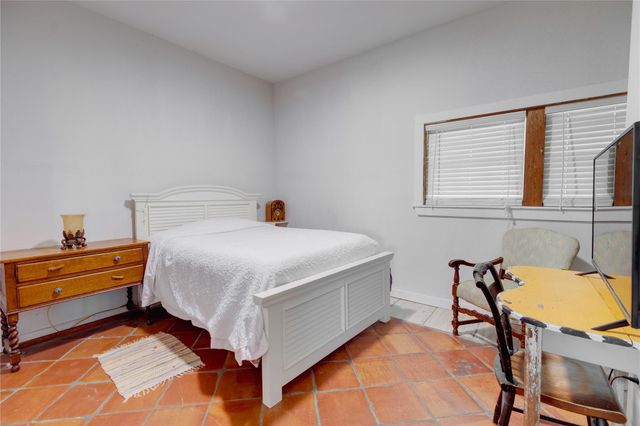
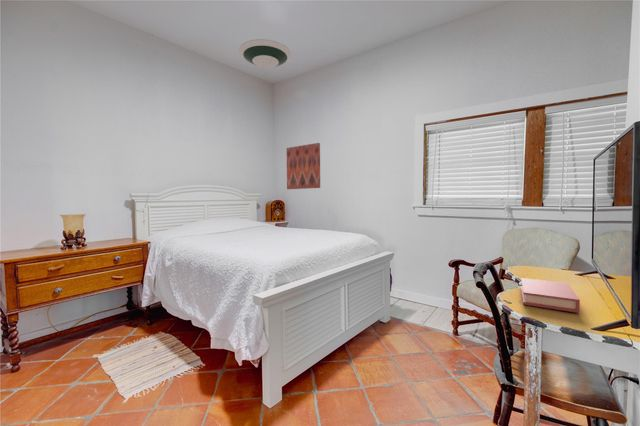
+ book [520,277,581,314]
+ wall art [286,142,321,190]
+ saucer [238,38,292,69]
